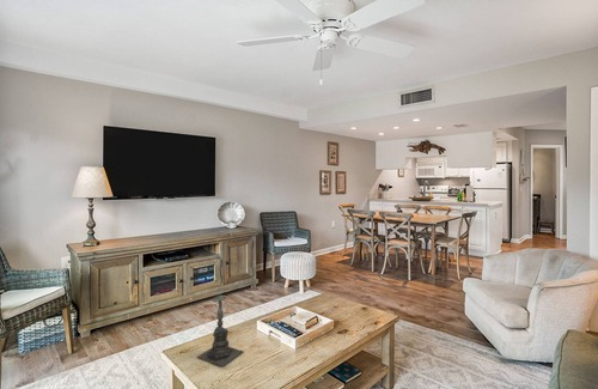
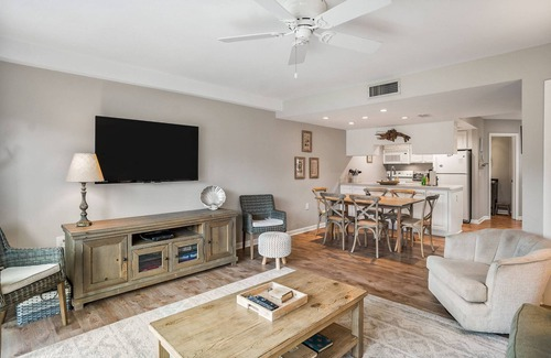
- candle holder [196,286,245,367]
